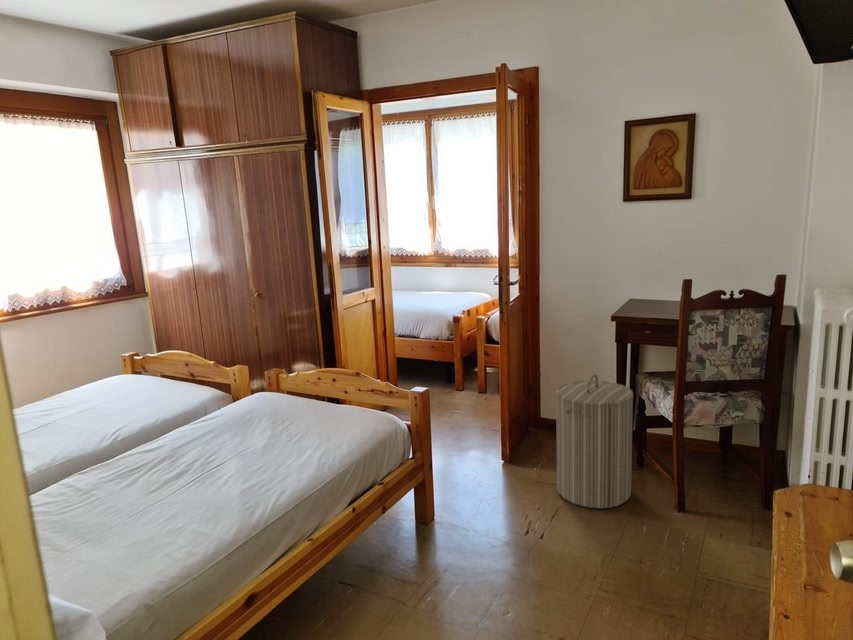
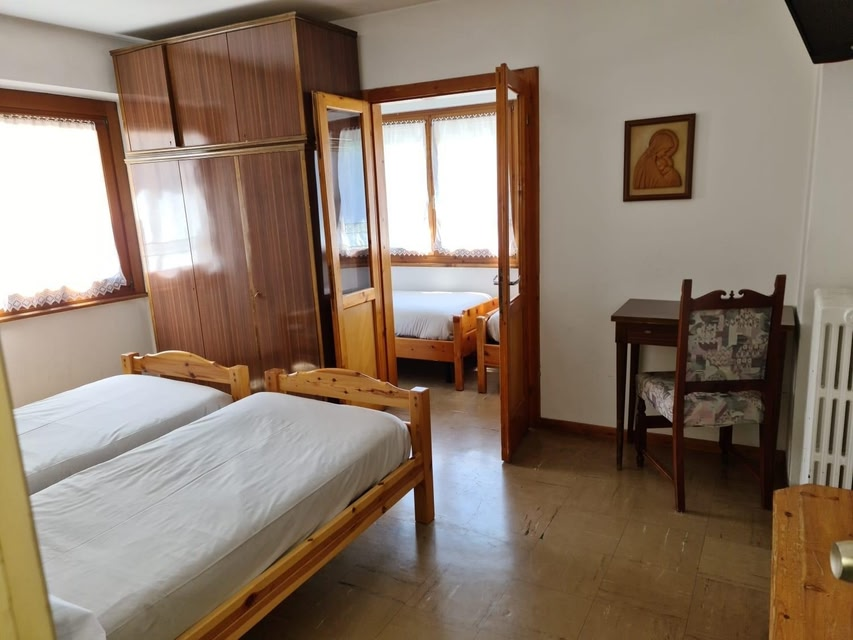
- laundry hamper [555,373,634,509]
